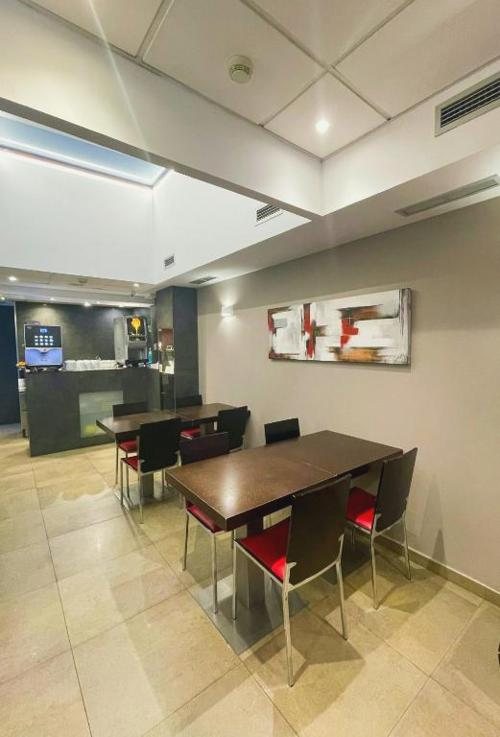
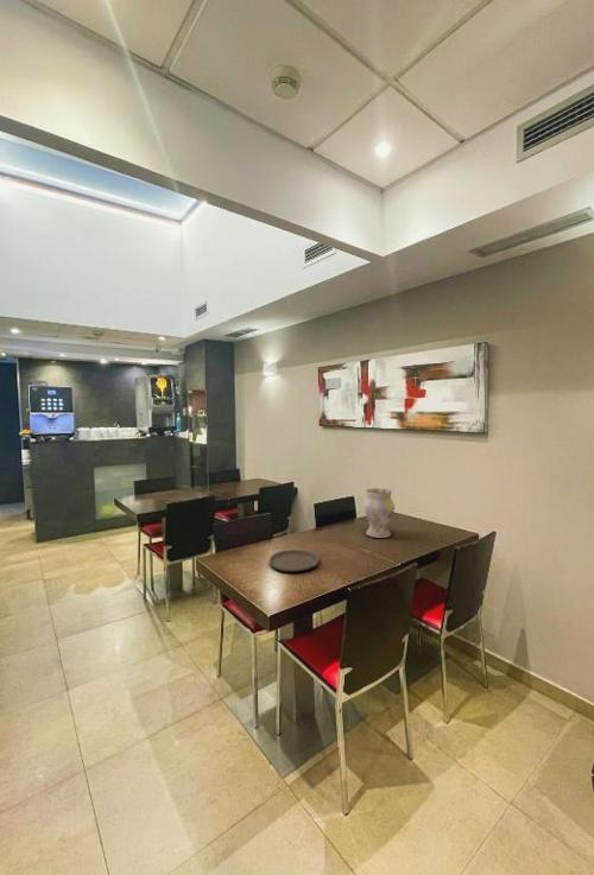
+ plate [267,549,320,572]
+ vase [362,487,396,539]
